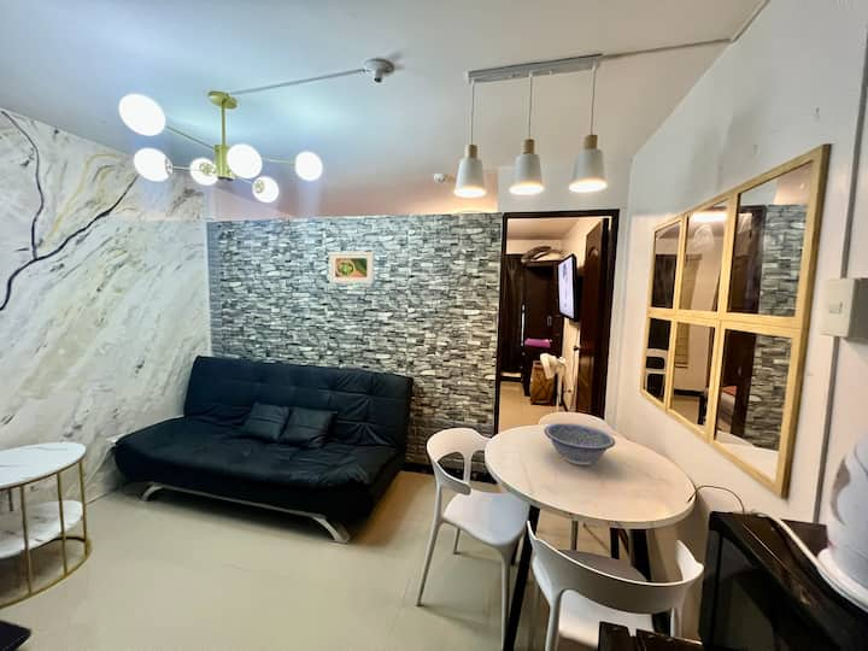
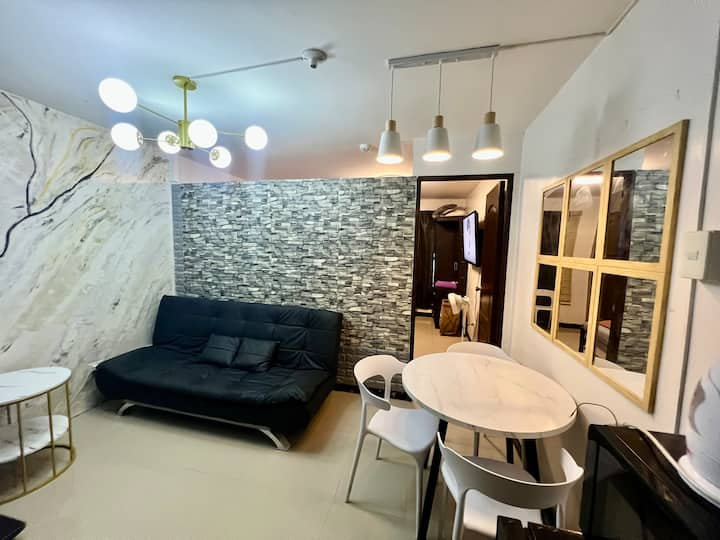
- decorative bowl [542,422,616,467]
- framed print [328,251,375,285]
